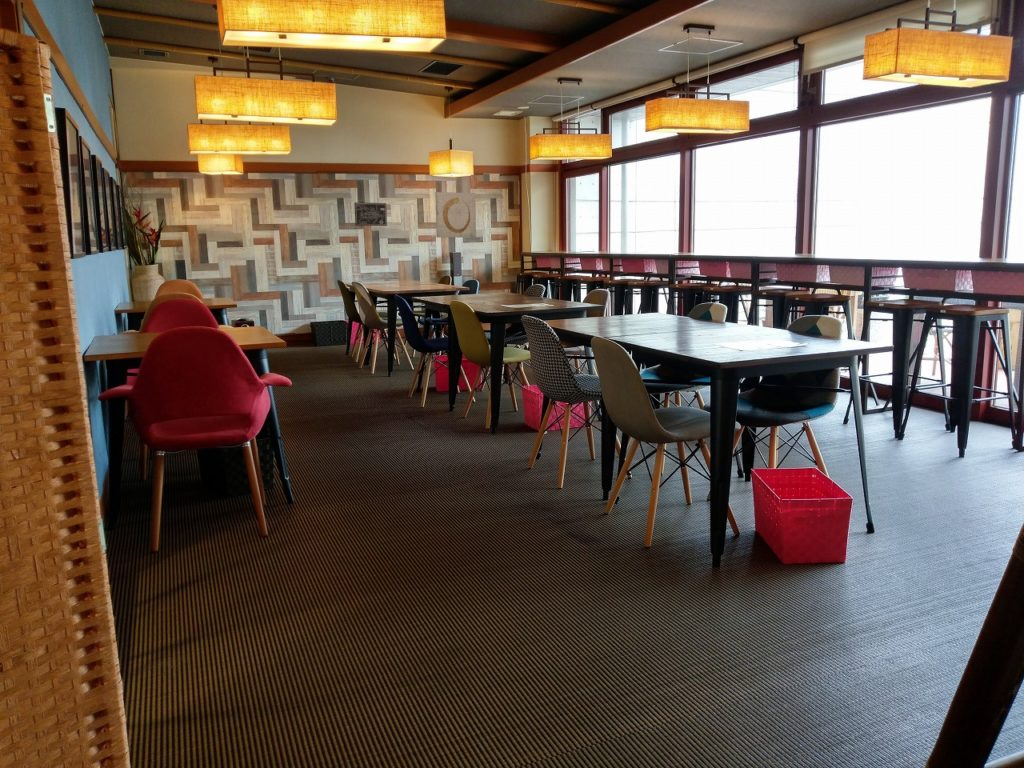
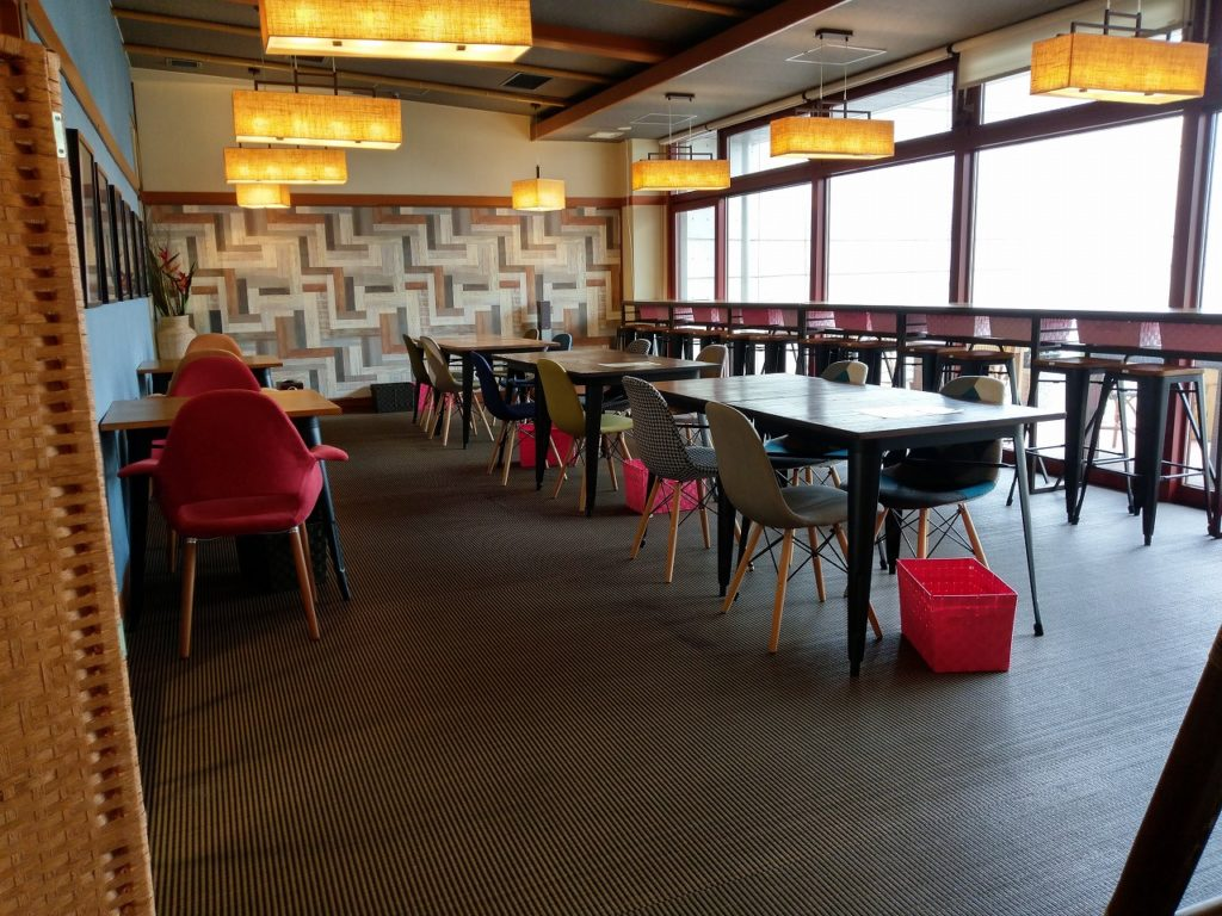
- wall art [353,202,388,227]
- wall art [434,191,477,238]
